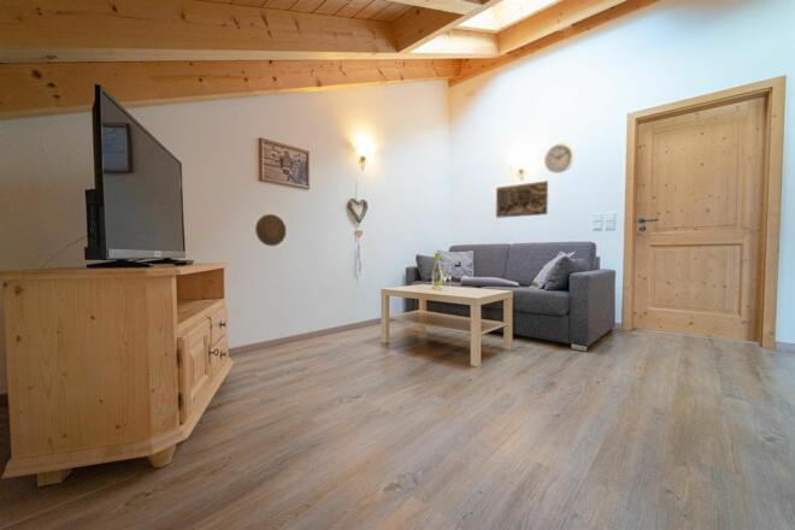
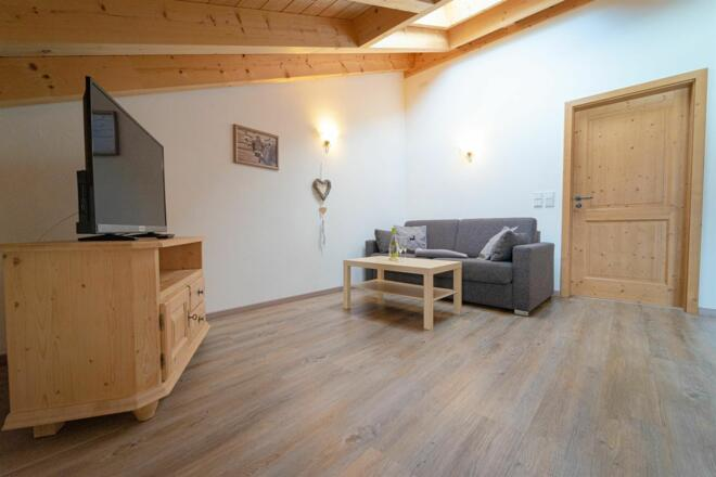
- wall clock [543,142,576,173]
- relief panel [495,179,549,219]
- decorative plate [254,213,287,247]
